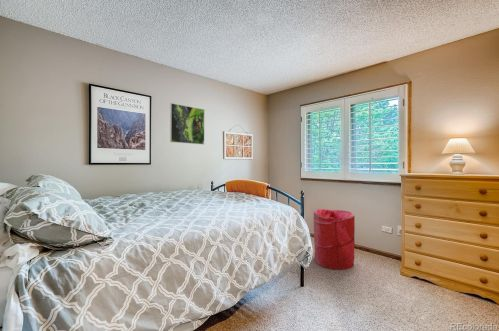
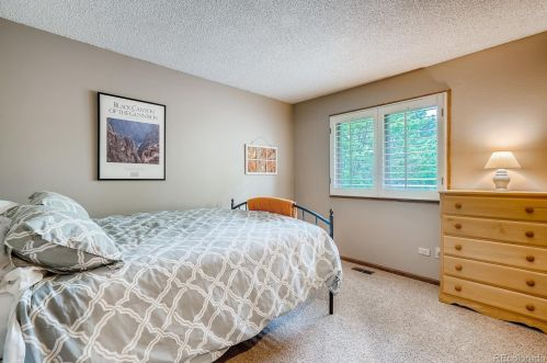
- laundry hamper [312,208,356,271]
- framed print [169,102,205,145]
